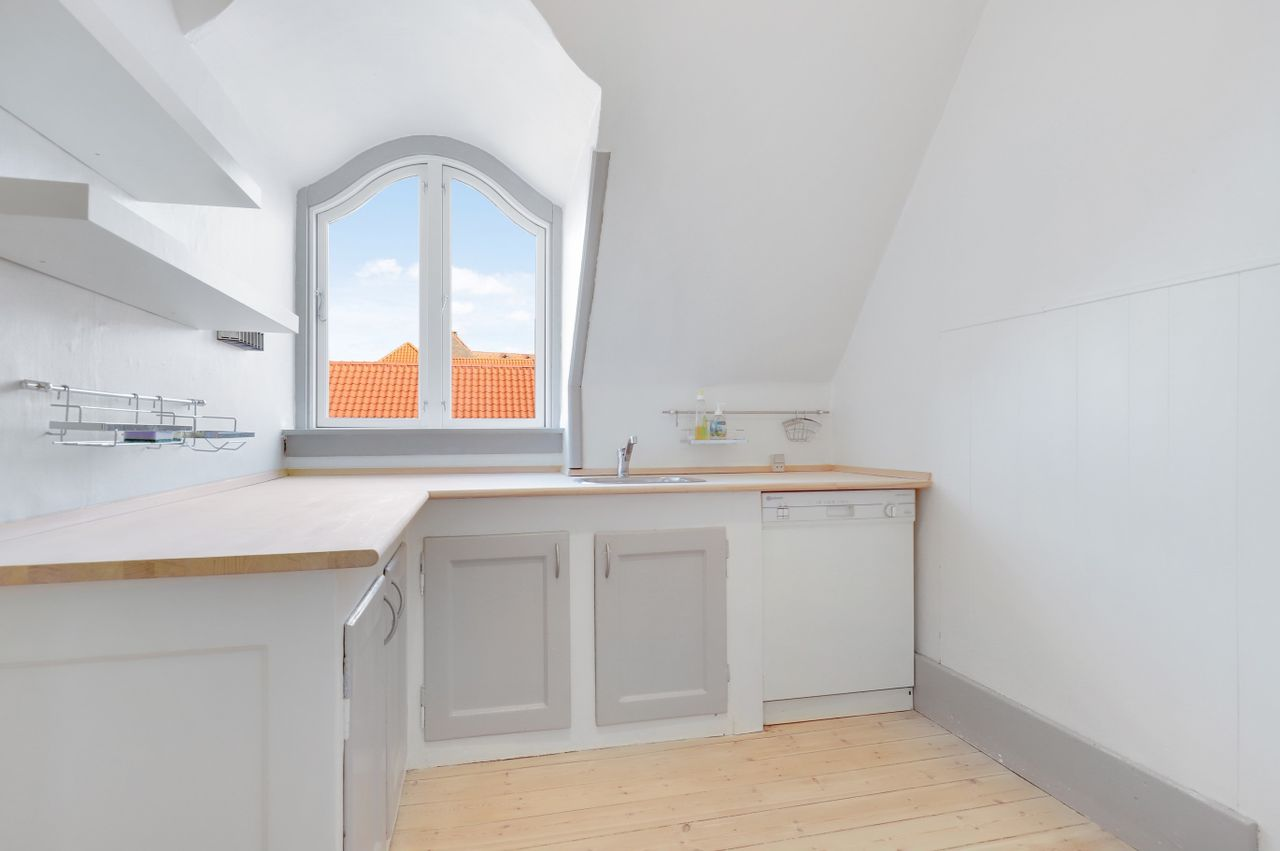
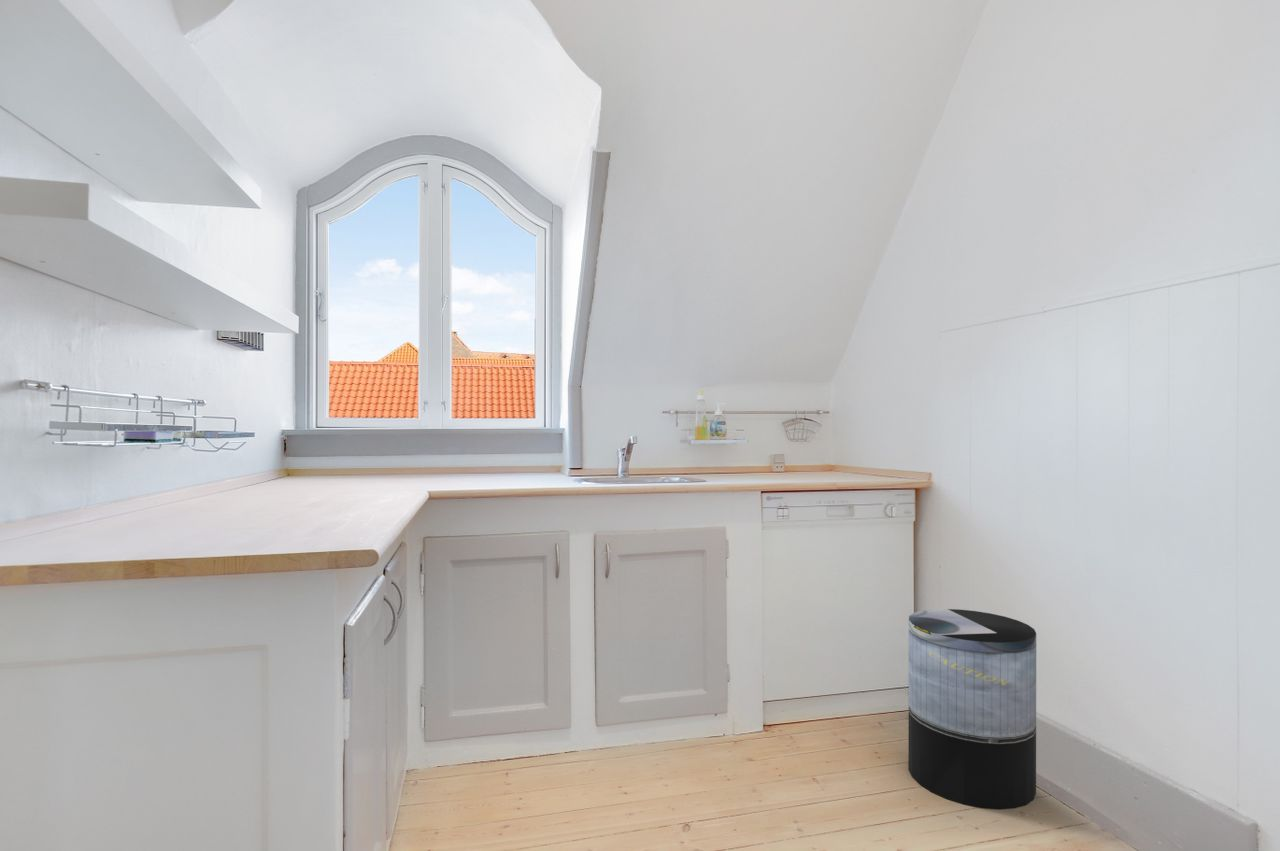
+ trash can [907,608,1037,810]
